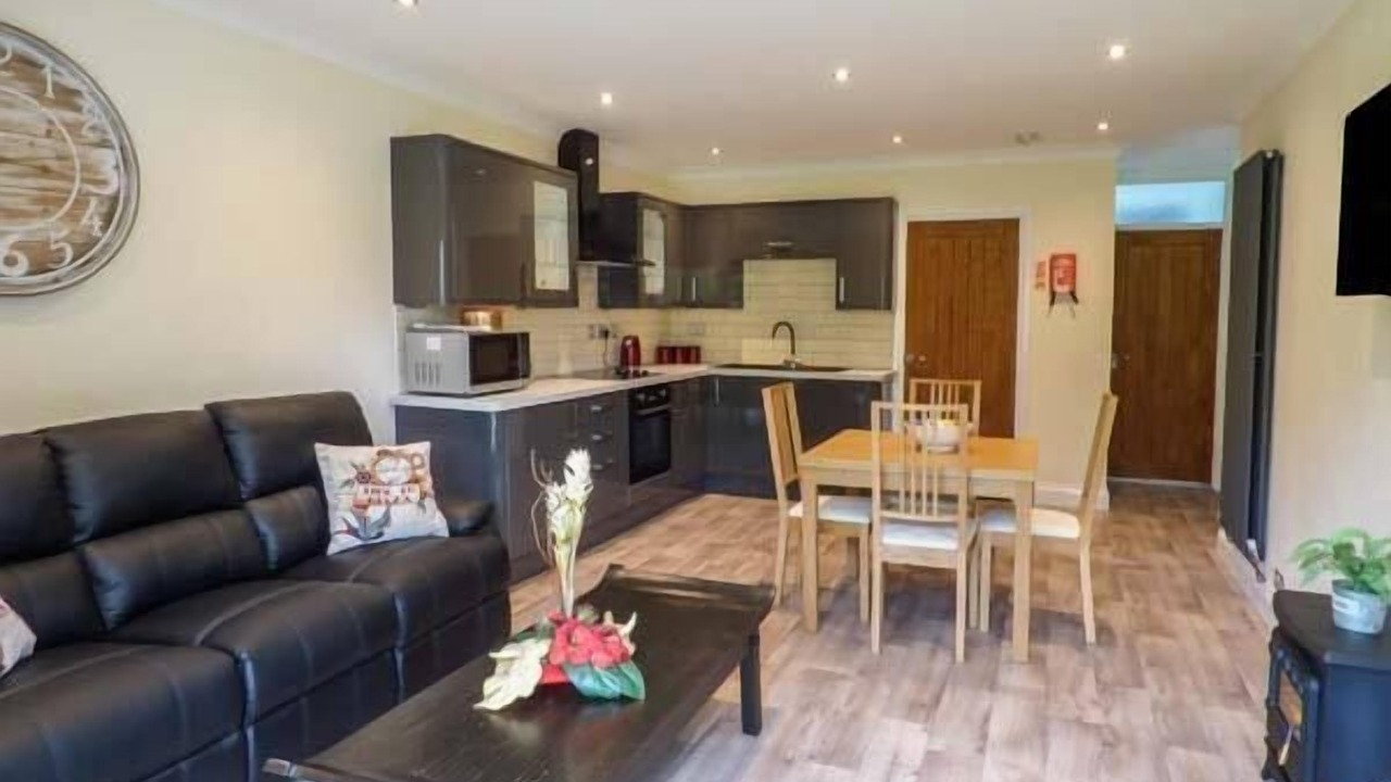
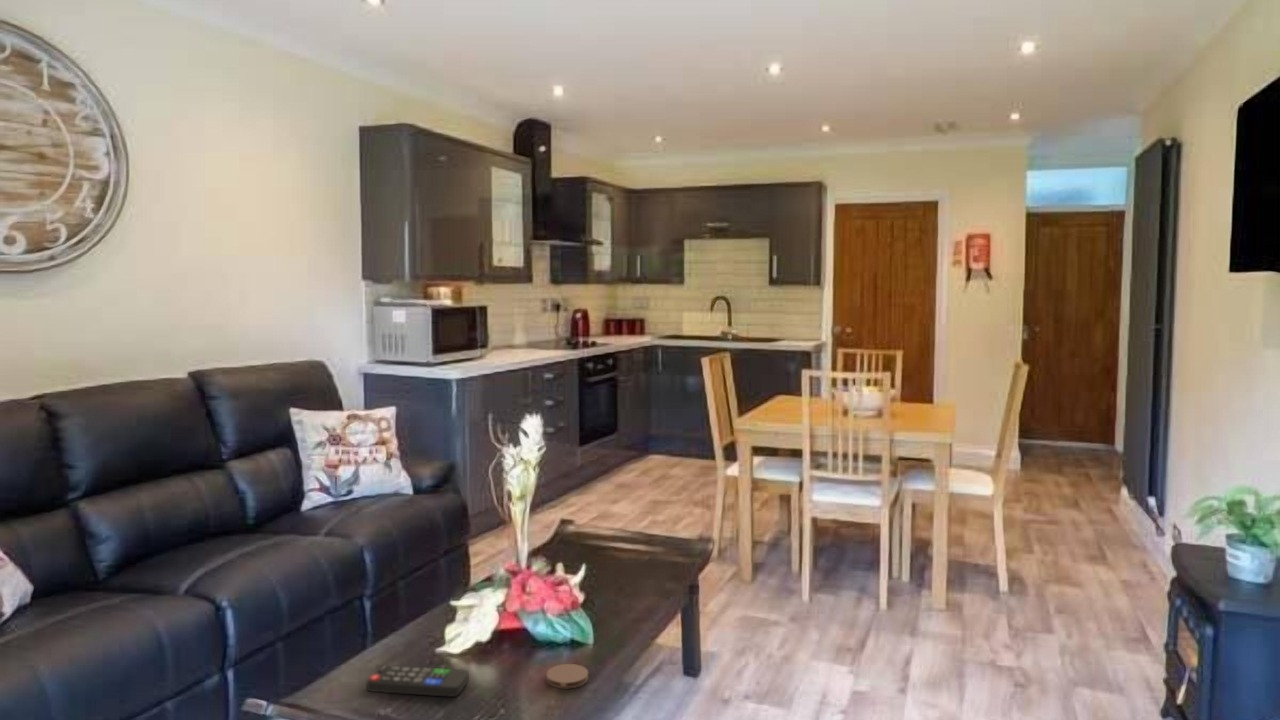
+ remote control [366,664,470,698]
+ coaster [546,663,589,689]
